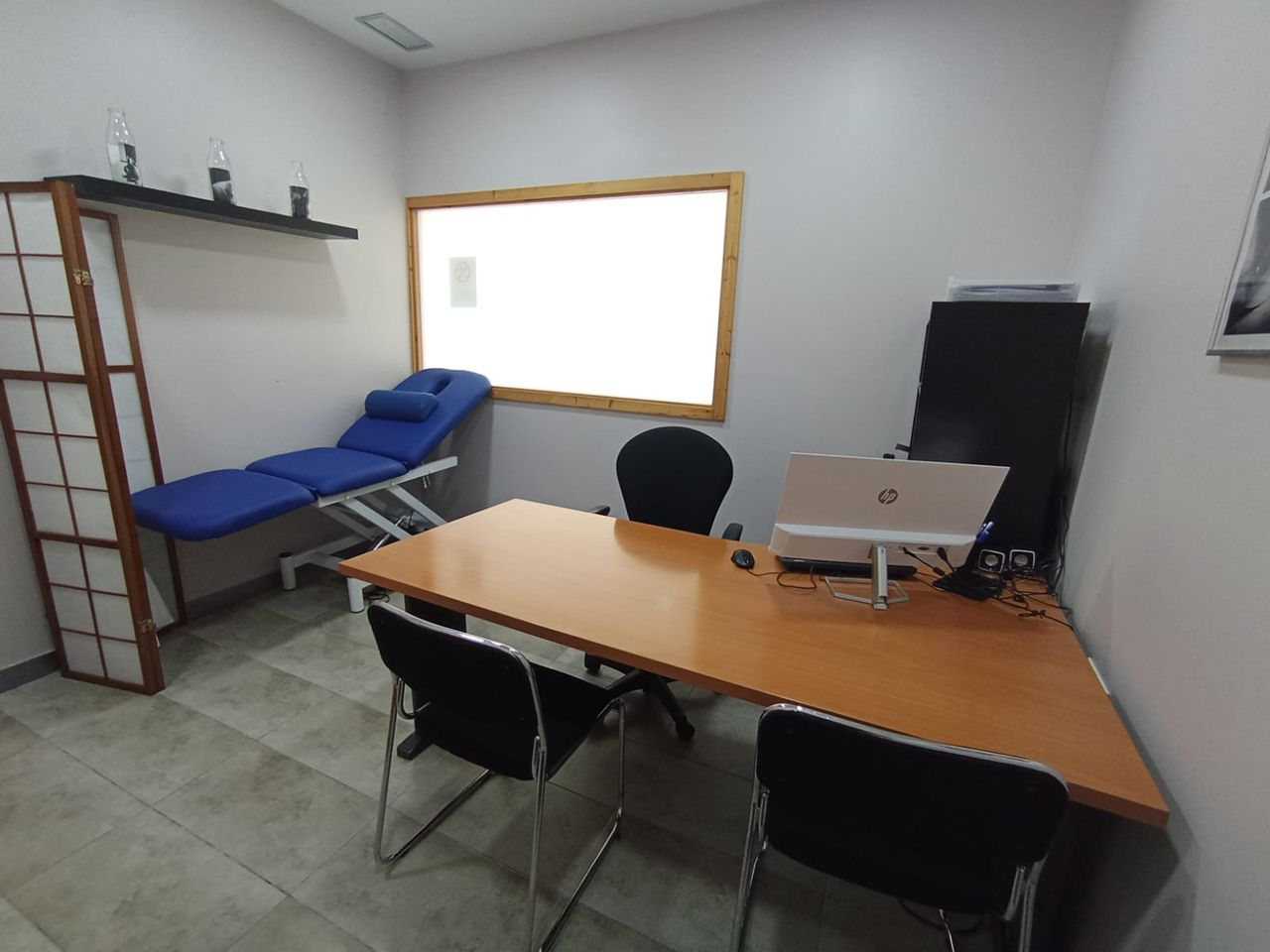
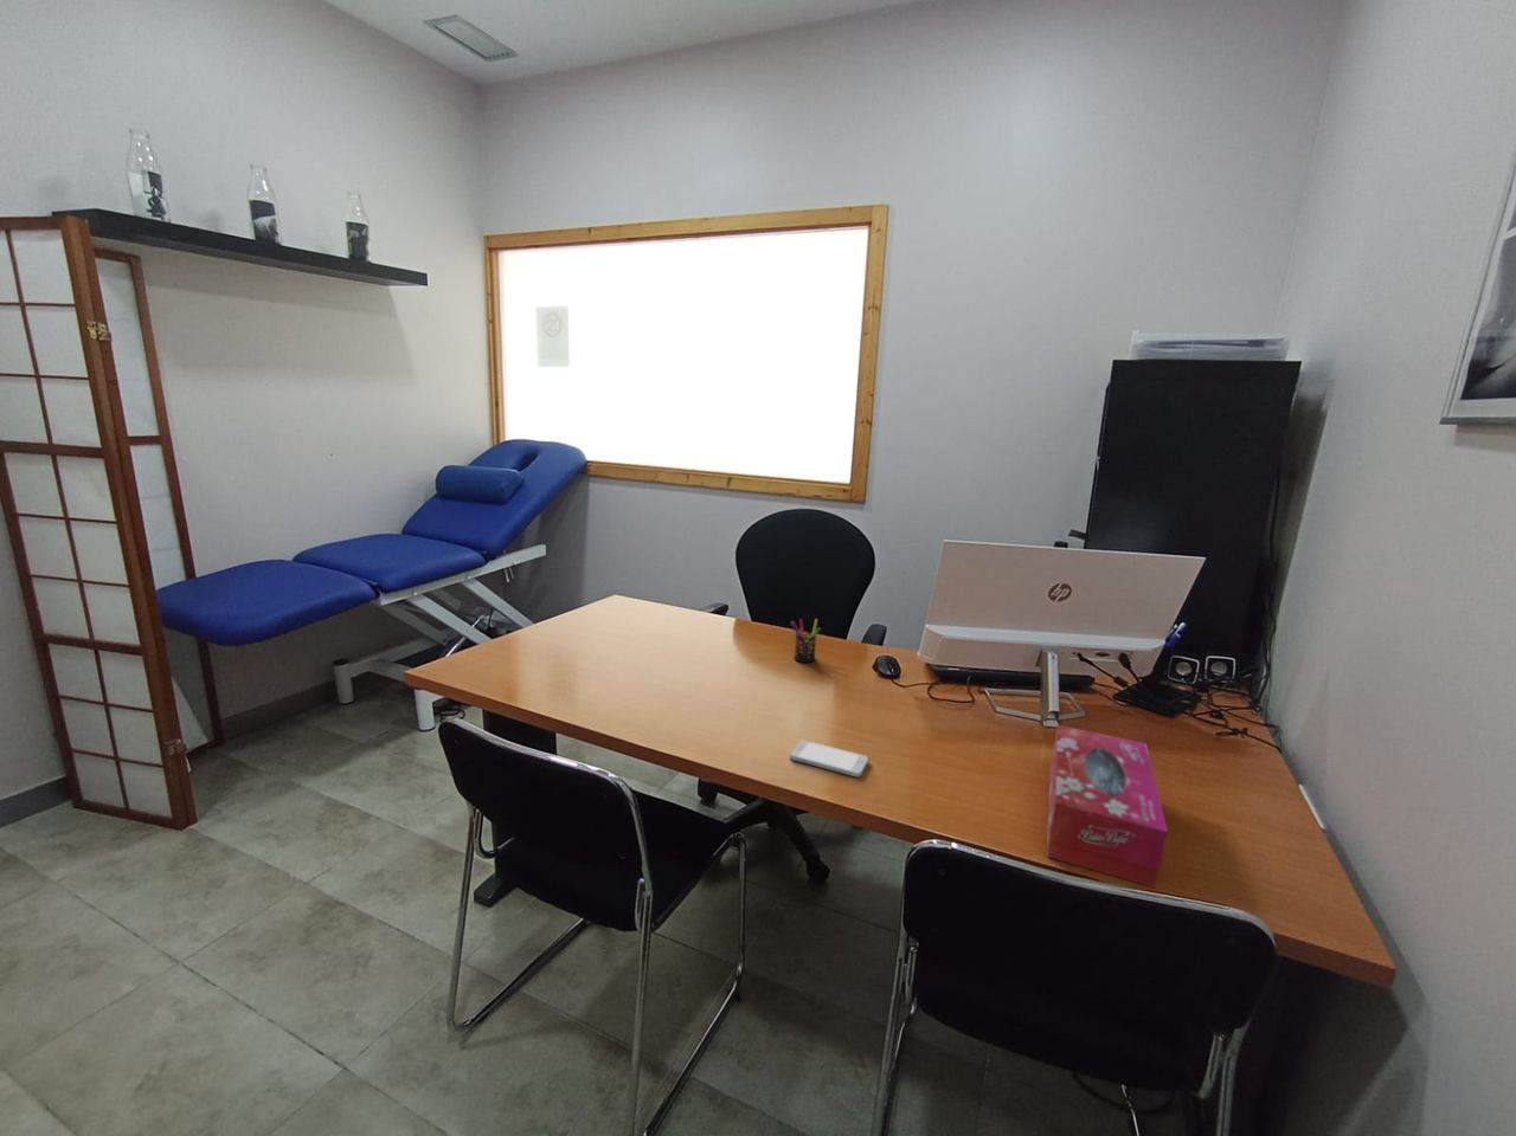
+ smartphone [789,740,869,779]
+ pen holder [790,618,822,663]
+ tissue box [1046,724,1169,889]
